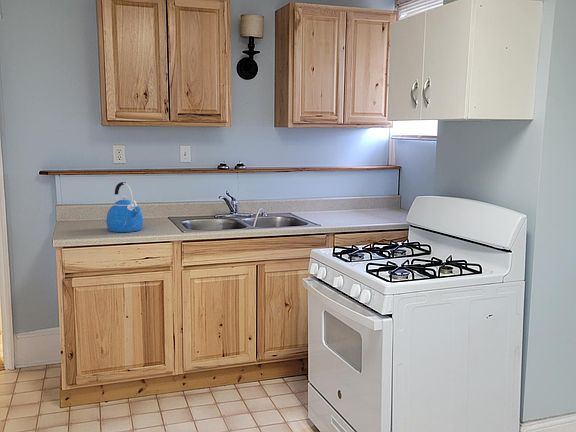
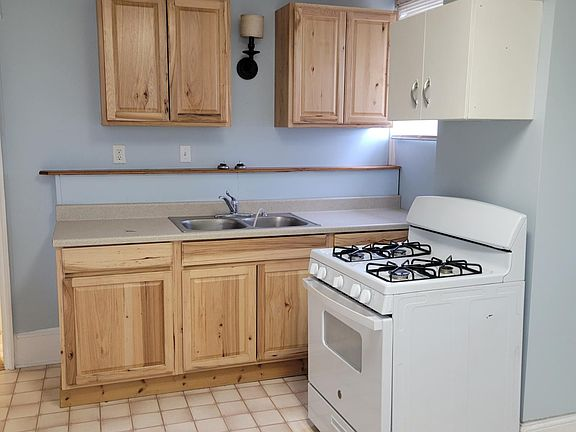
- kettle [105,181,144,233]
